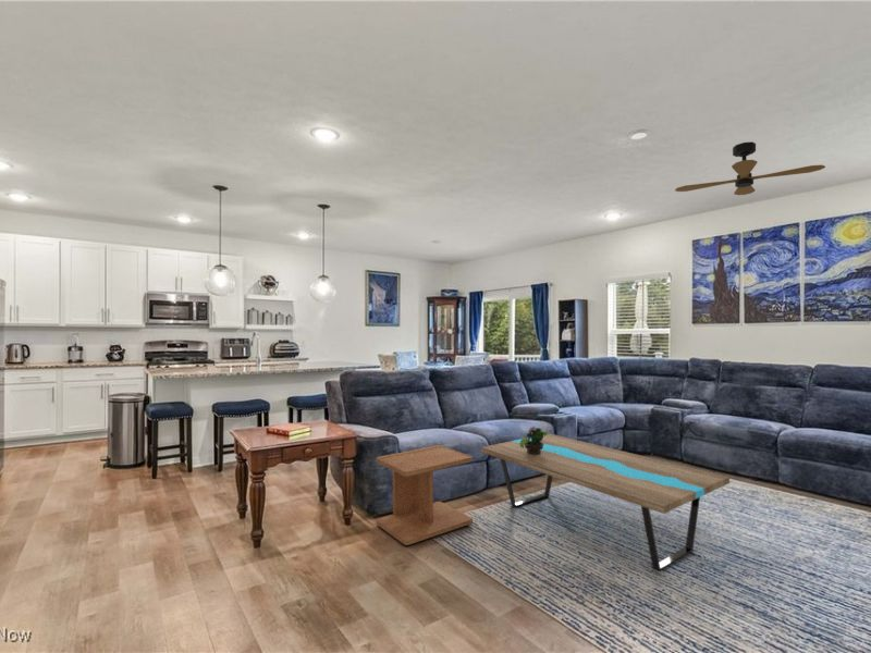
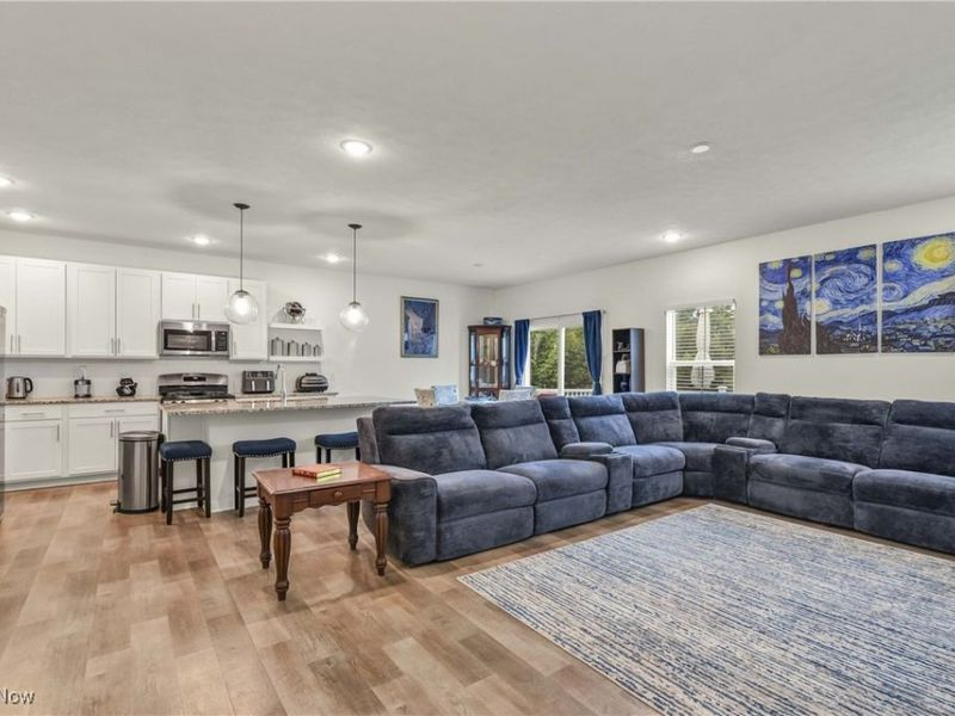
- coffee table [480,432,731,572]
- ceiling fan [674,140,826,196]
- potted flower [520,426,551,455]
- side table [375,444,474,546]
